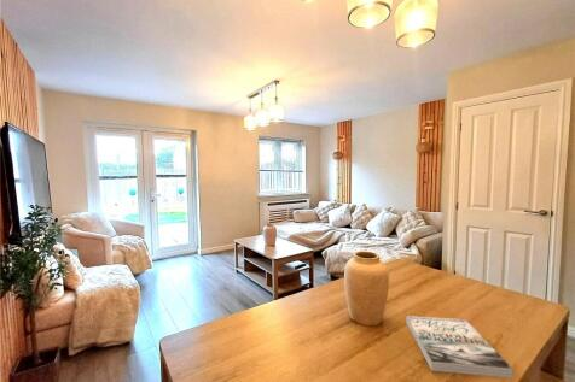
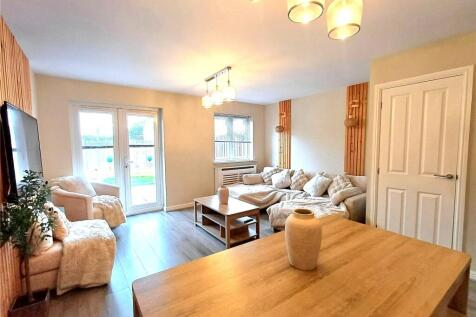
- book [405,315,515,380]
